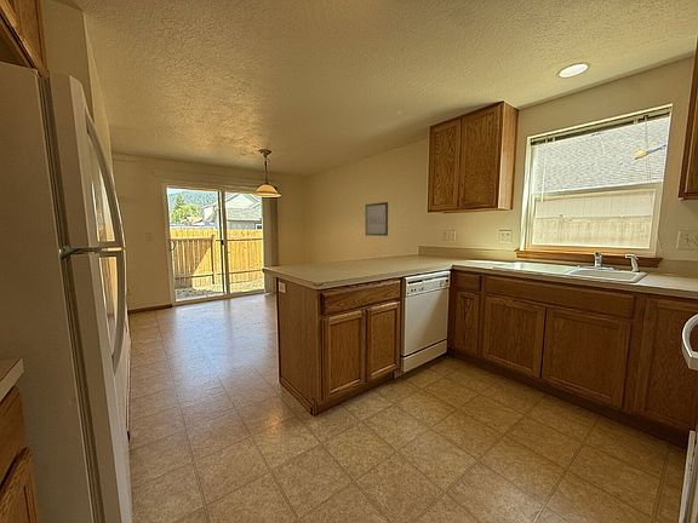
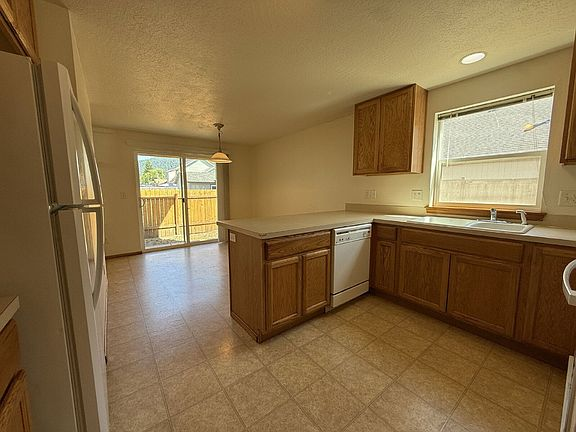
- wall art [365,201,389,237]
